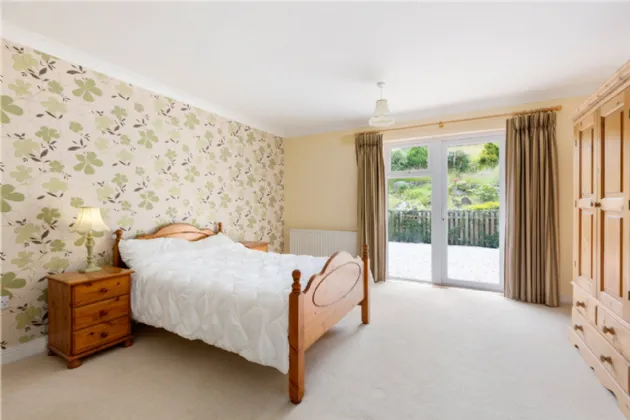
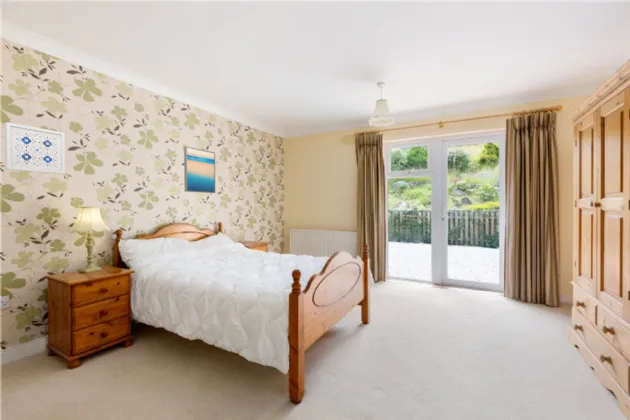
+ wall art [4,121,66,175]
+ wall art [183,145,216,194]
